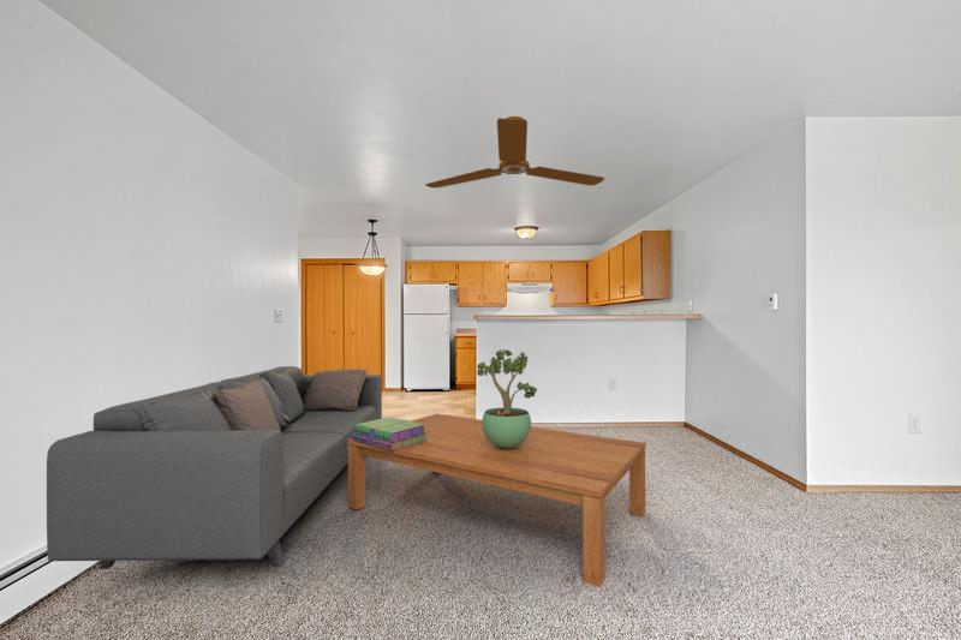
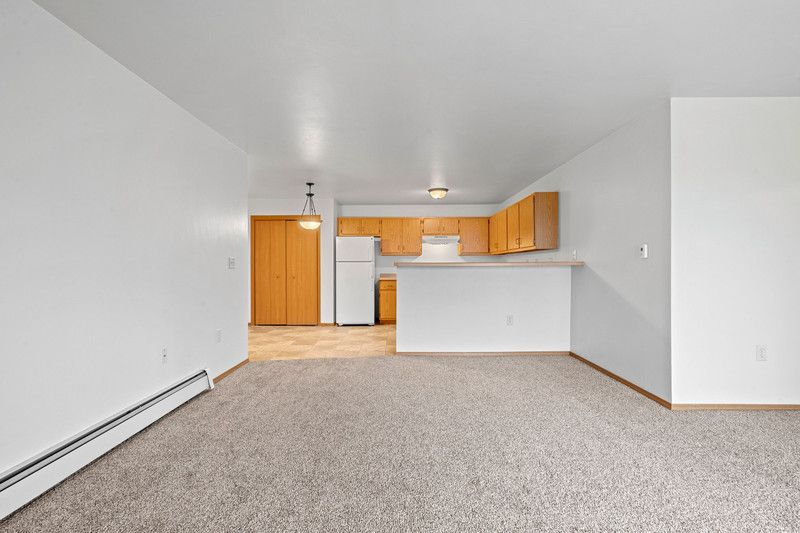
- potted plant [476,348,538,449]
- sofa [46,365,383,570]
- ceiling fan [425,115,605,190]
- stack of books [352,415,428,450]
- coffee table [347,412,647,588]
